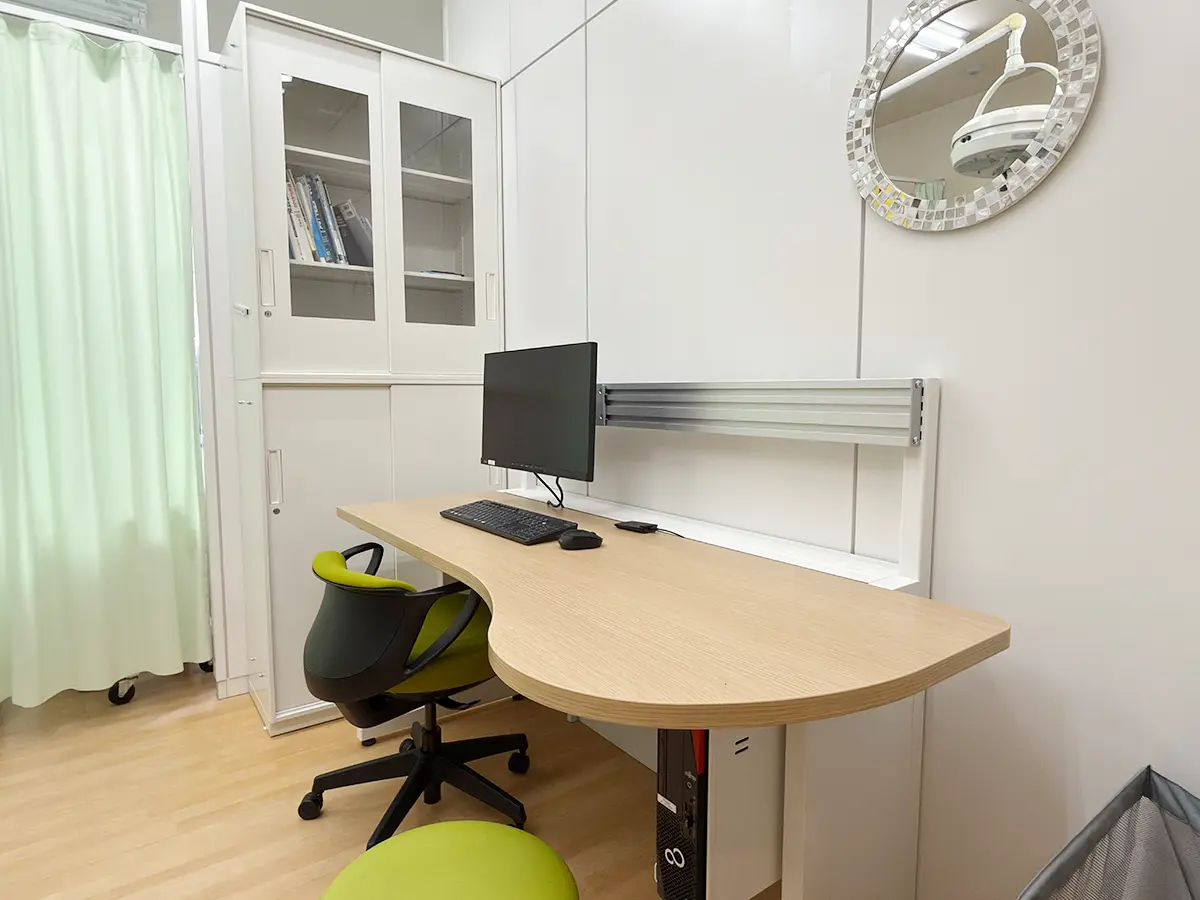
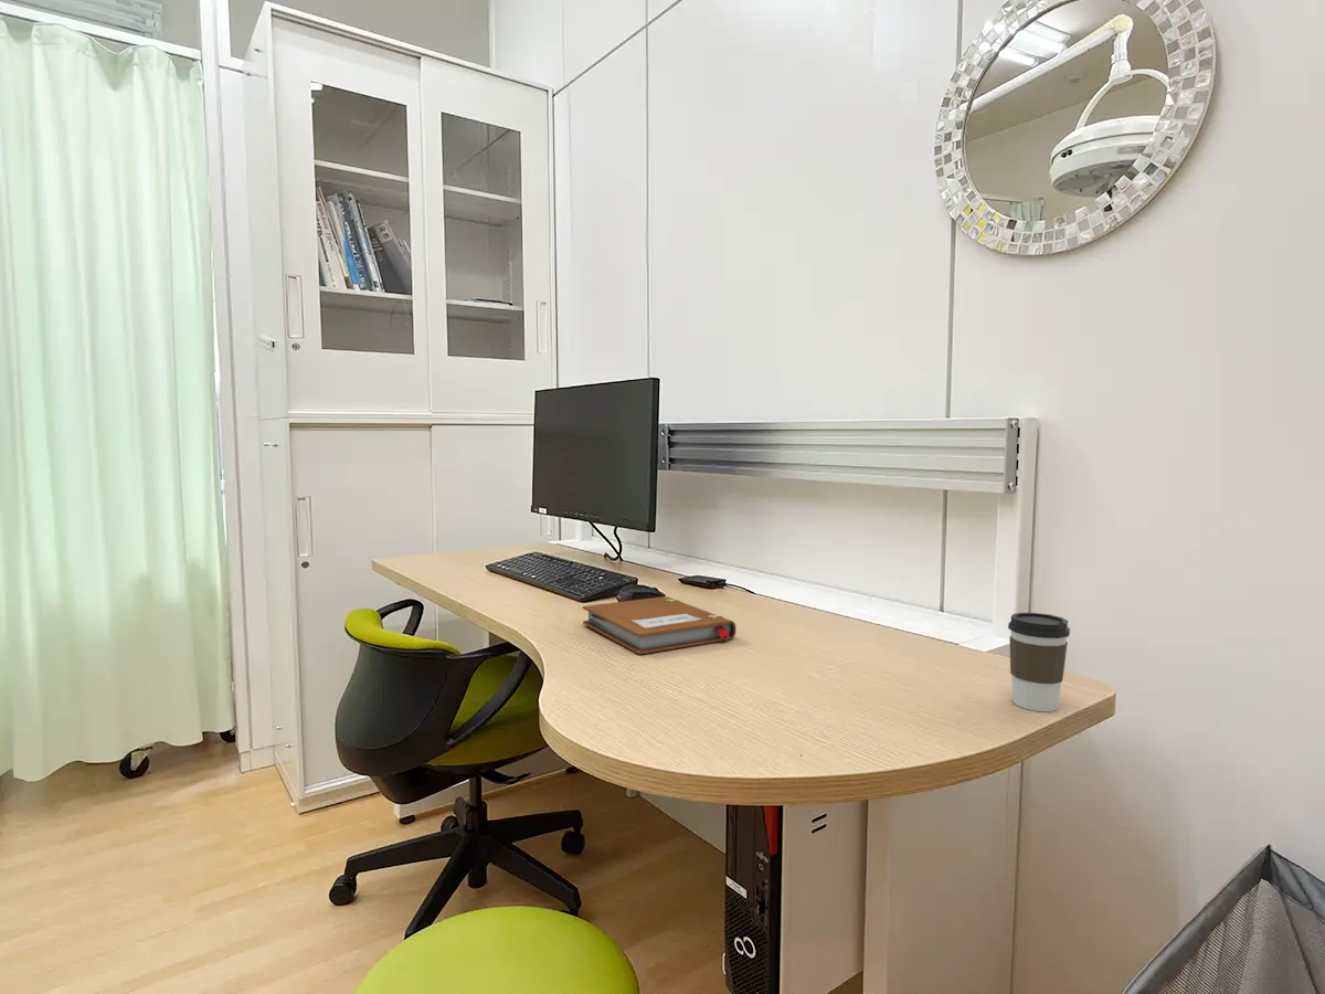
+ coffee cup [1007,612,1071,712]
+ notebook [582,595,736,655]
